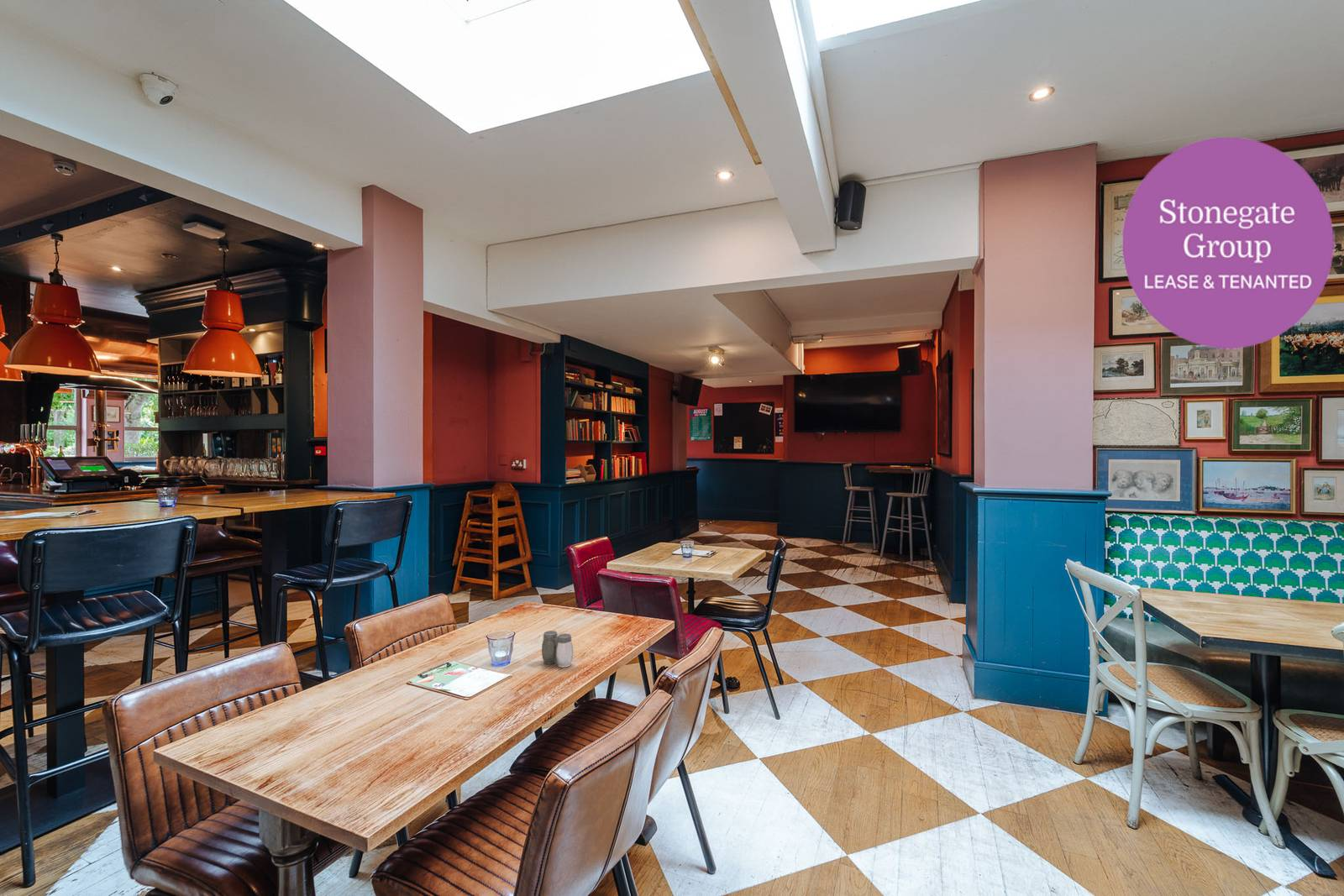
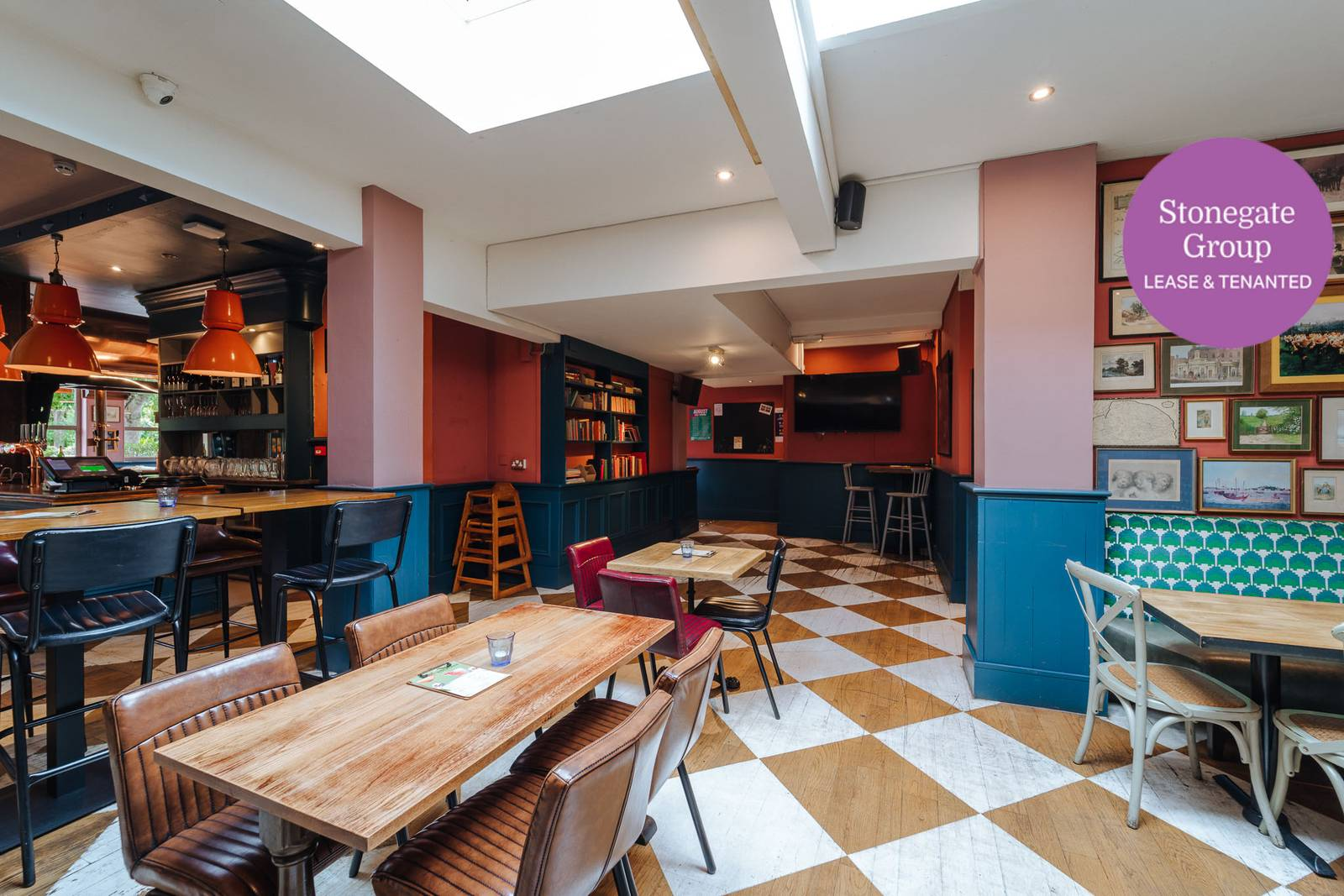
- salt and pepper shaker [541,630,574,668]
